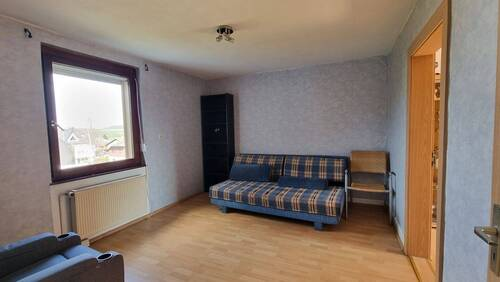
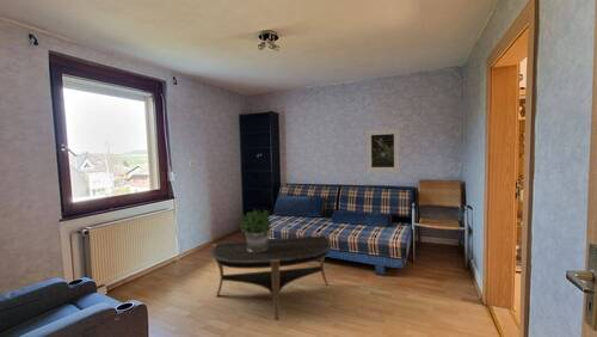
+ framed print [364,127,401,173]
+ coffee table [210,234,333,321]
+ potted plant [240,208,276,252]
